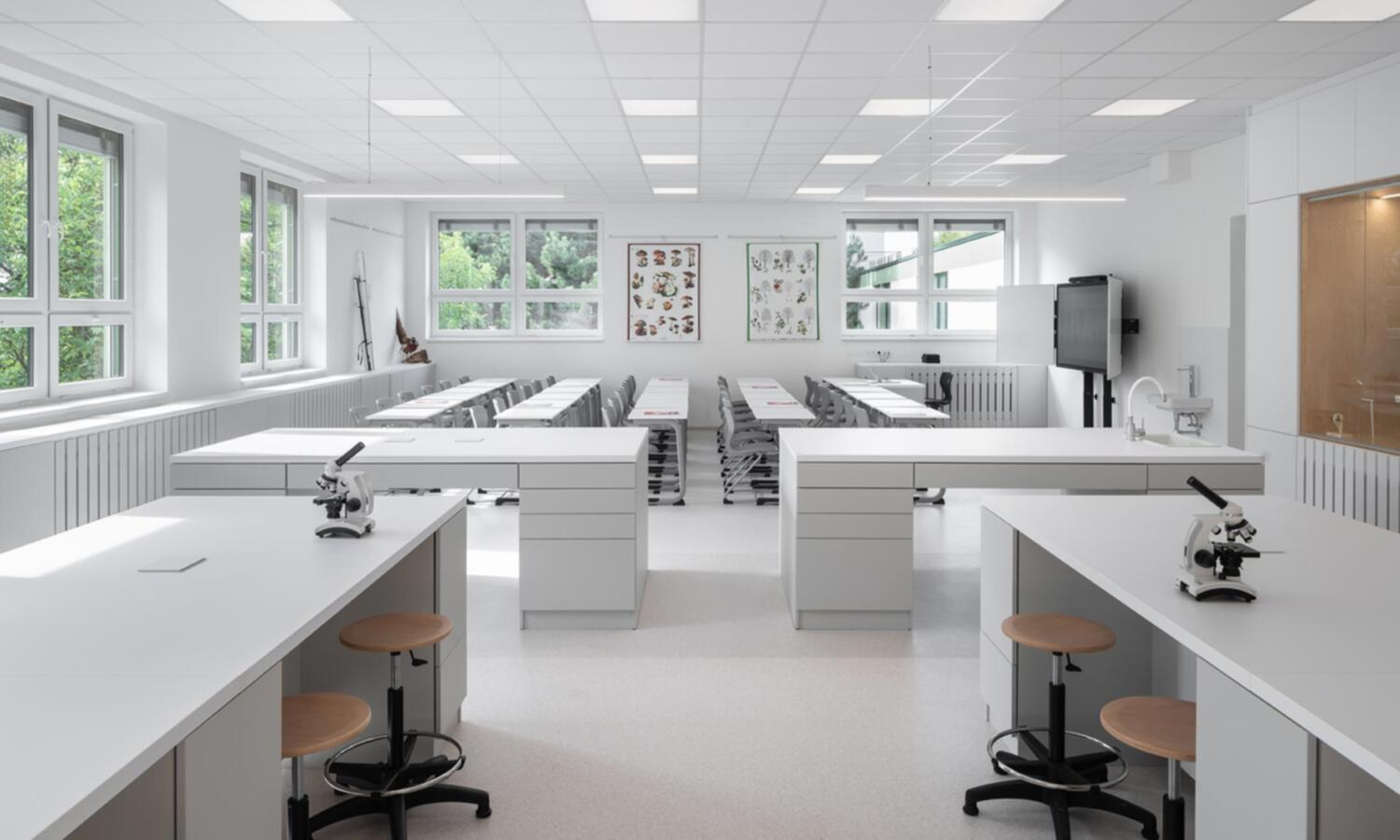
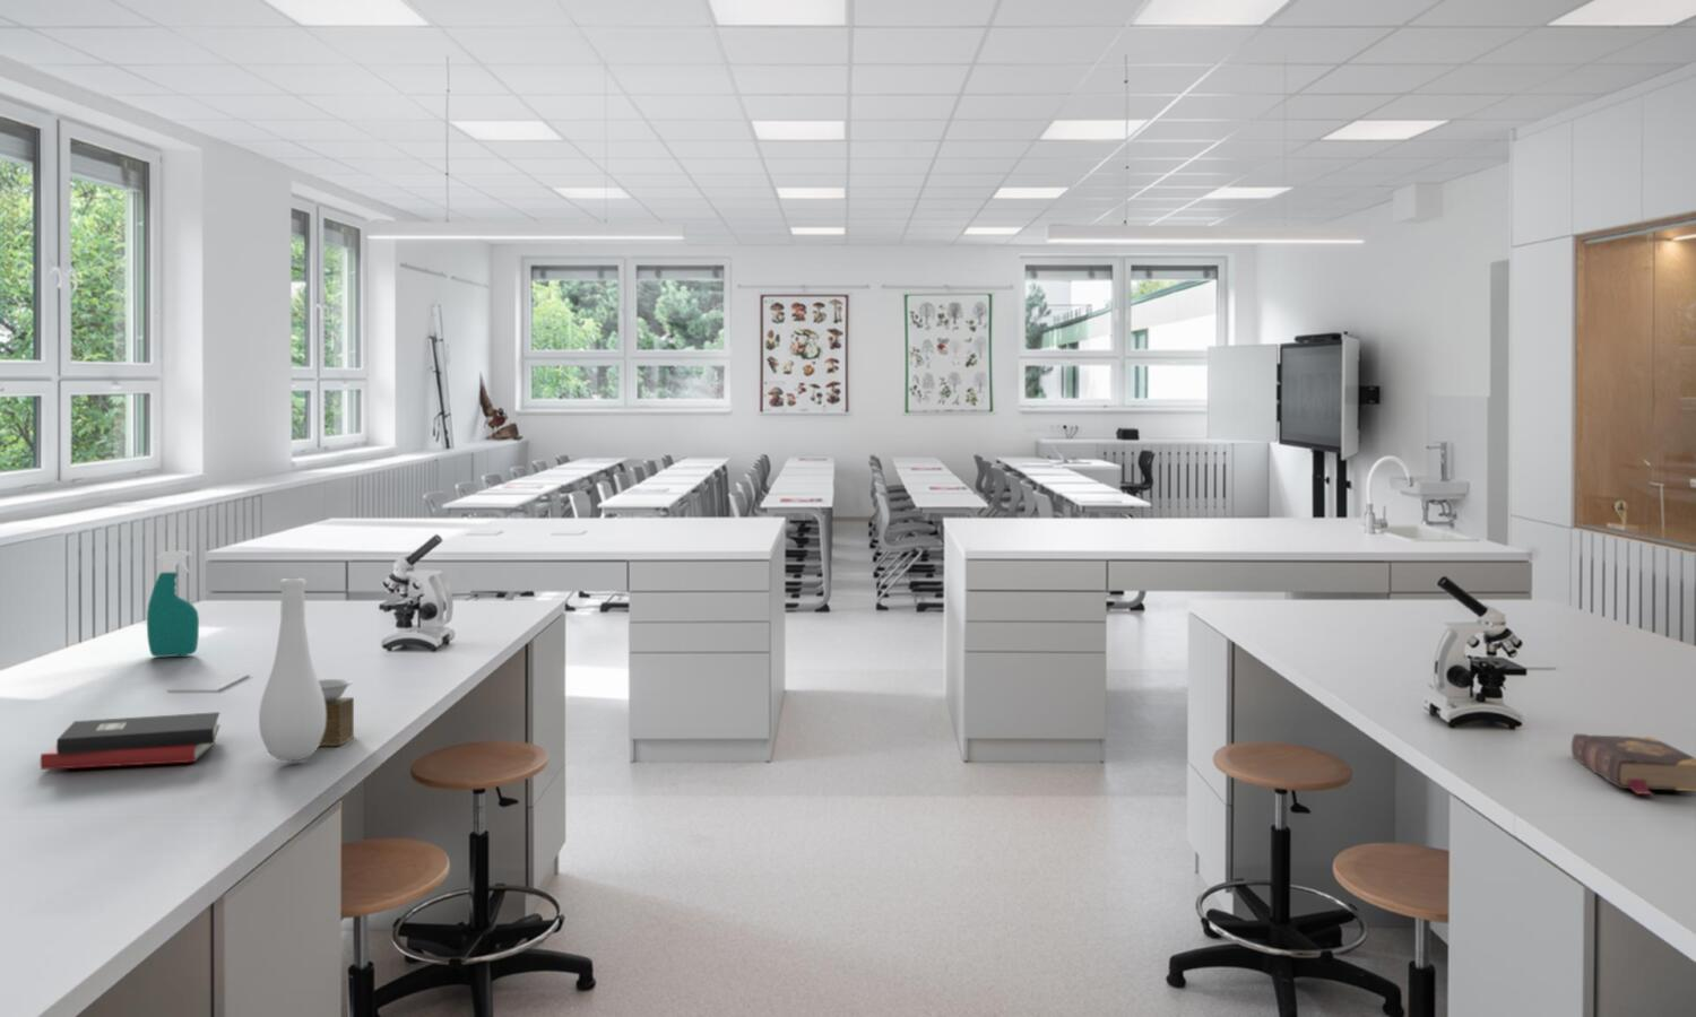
+ vase [258,578,355,762]
+ book [1570,734,1696,795]
+ hardback book [40,711,220,771]
+ spray bottle [145,550,200,657]
